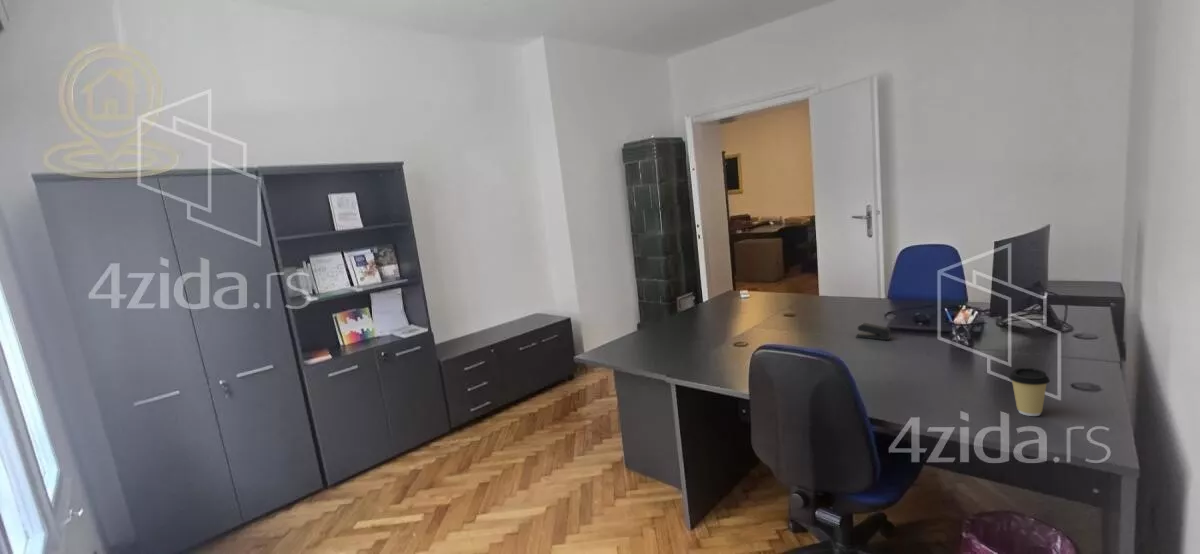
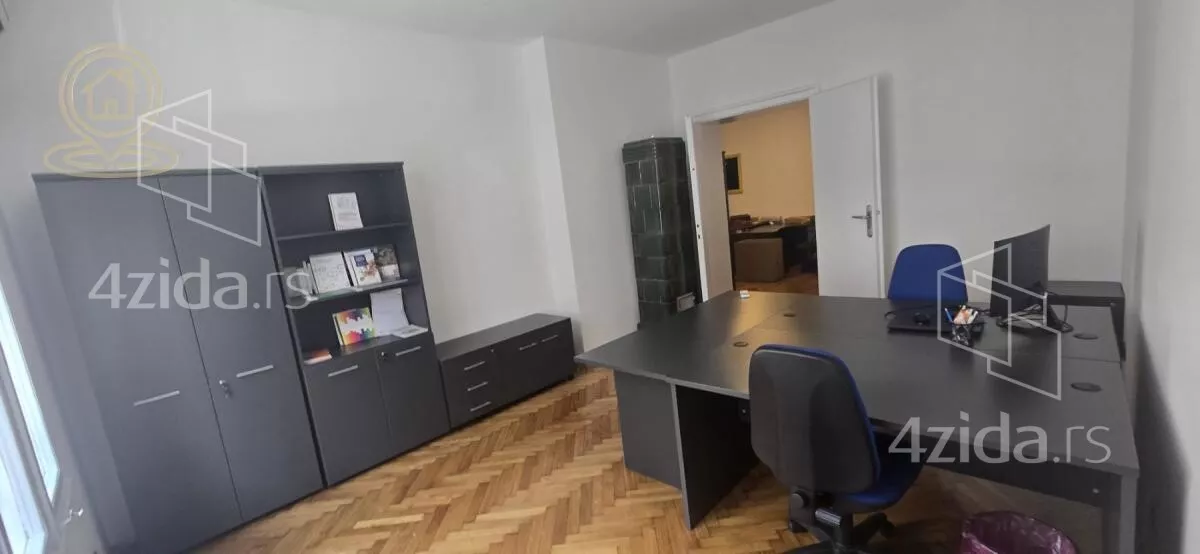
- stapler [855,322,892,341]
- coffee cup [1008,367,1051,417]
